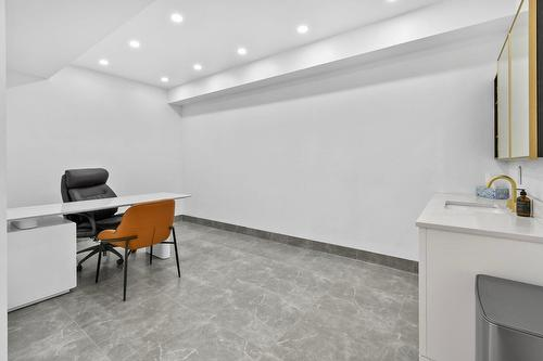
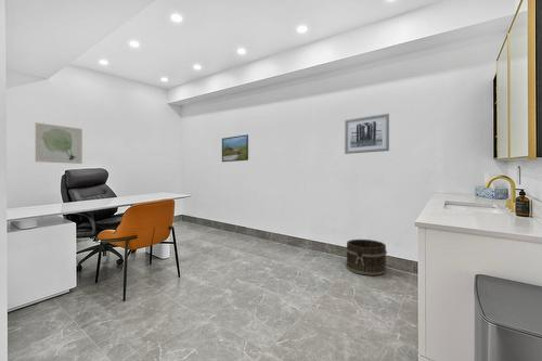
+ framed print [221,133,249,163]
+ bucket [345,238,388,276]
+ wall art [344,113,390,155]
+ wall art [35,121,83,165]
